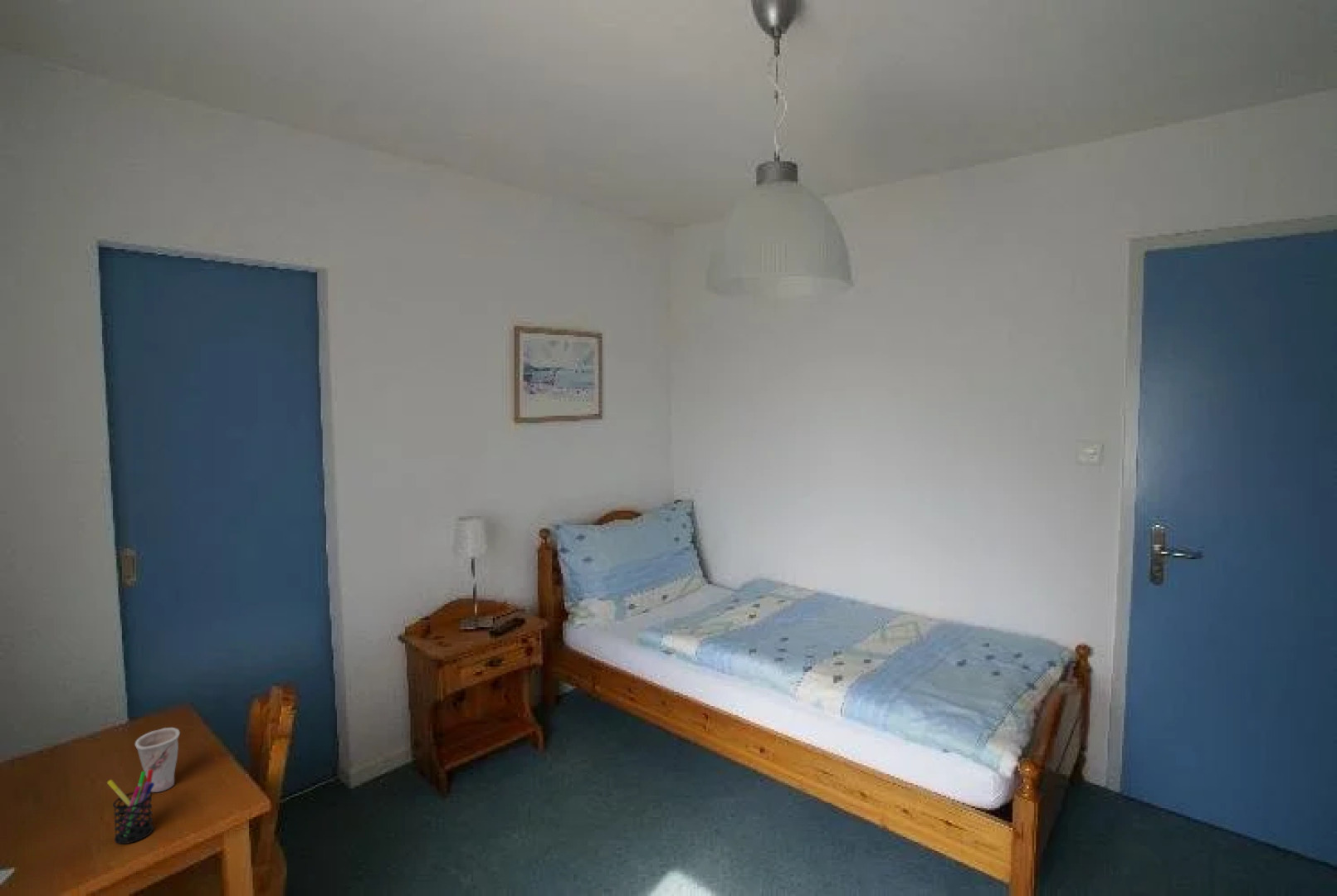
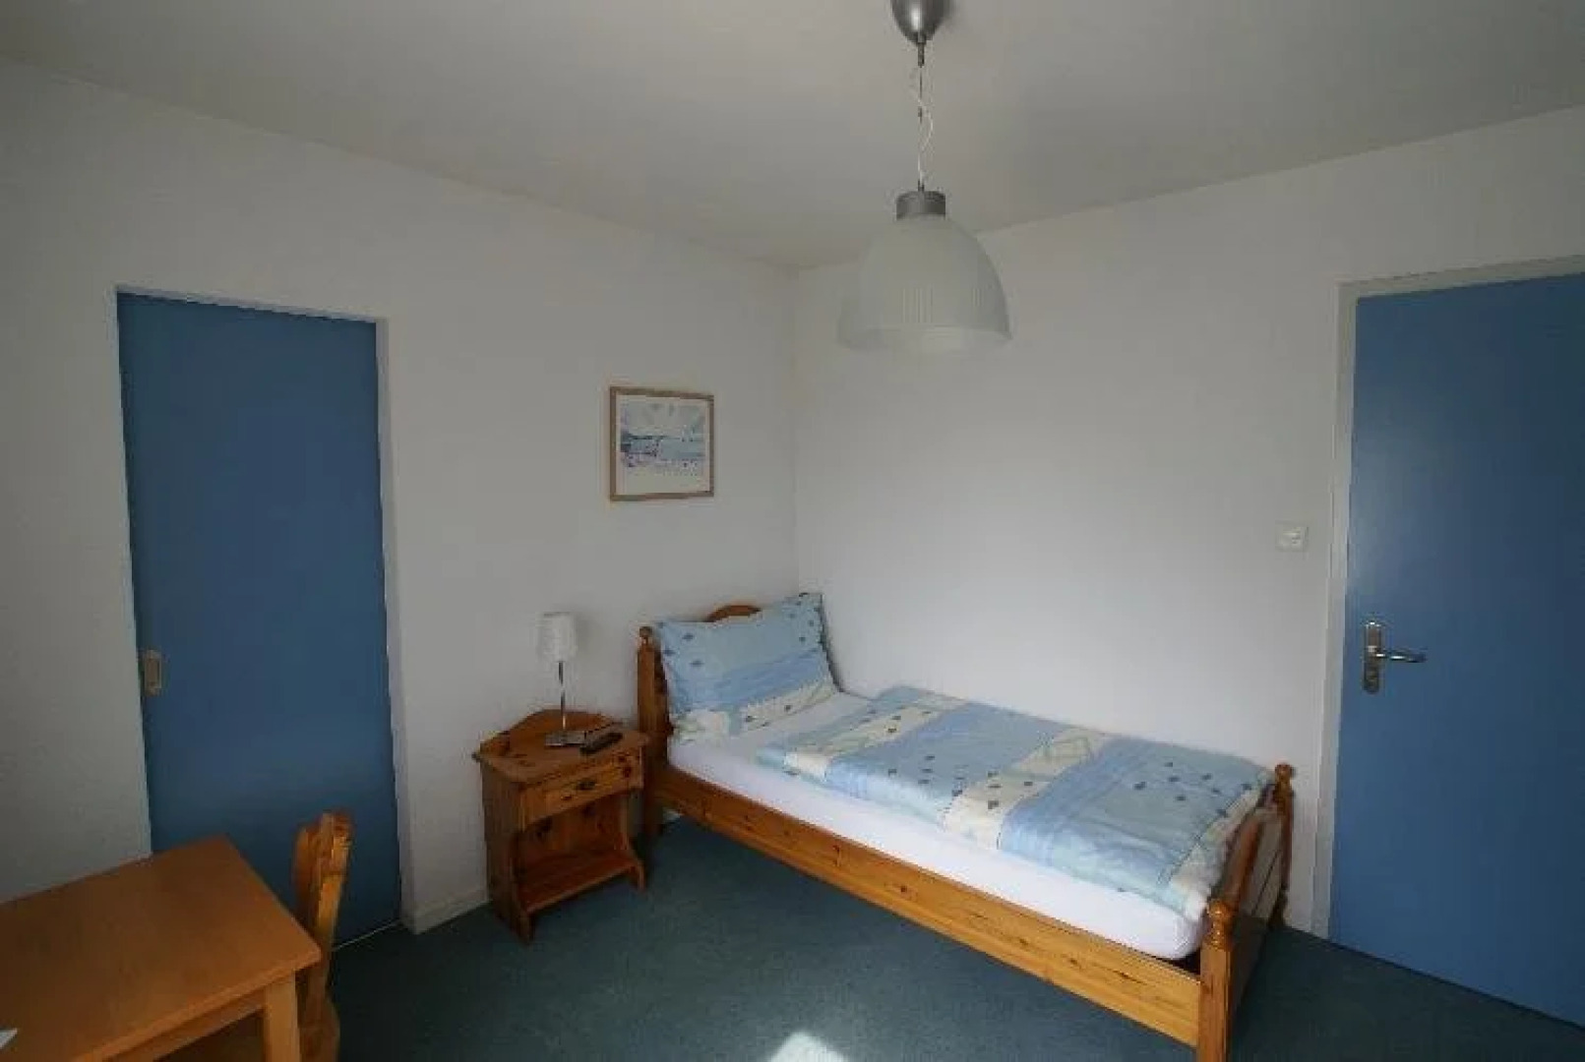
- cup [134,727,181,793]
- pen holder [106,769,154,845]
